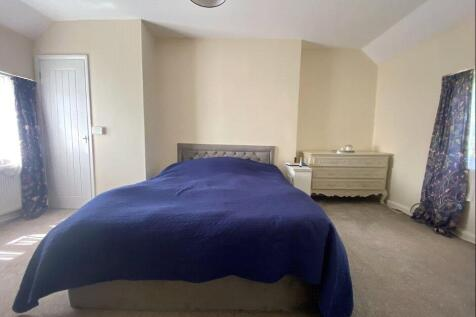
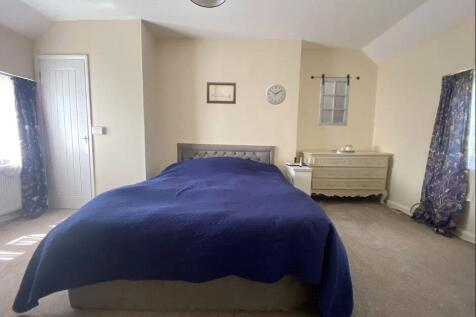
+ wall art [206,81,237,105]
+ wall clock [264,83,287,106]
+ home mirror [310,73,361,127]
